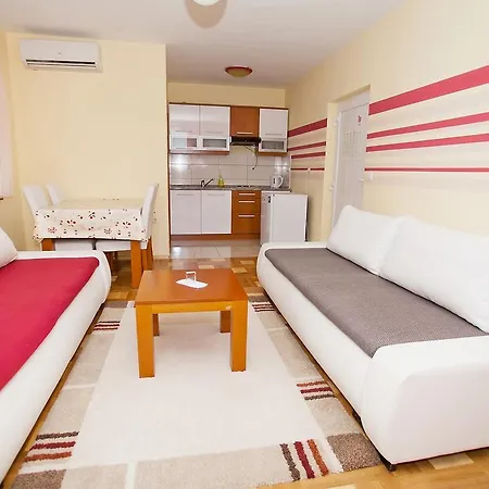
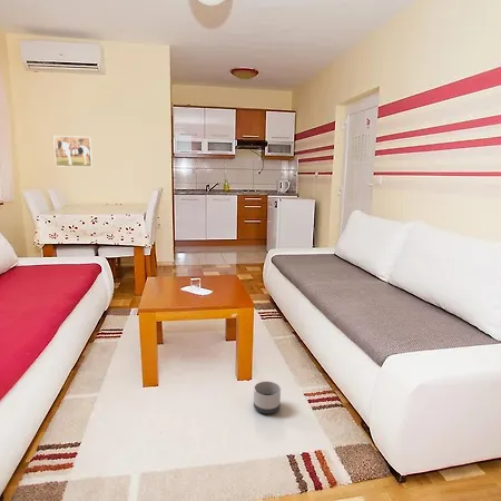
+ planter [253,381,282,414]
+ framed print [52,135,94,168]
